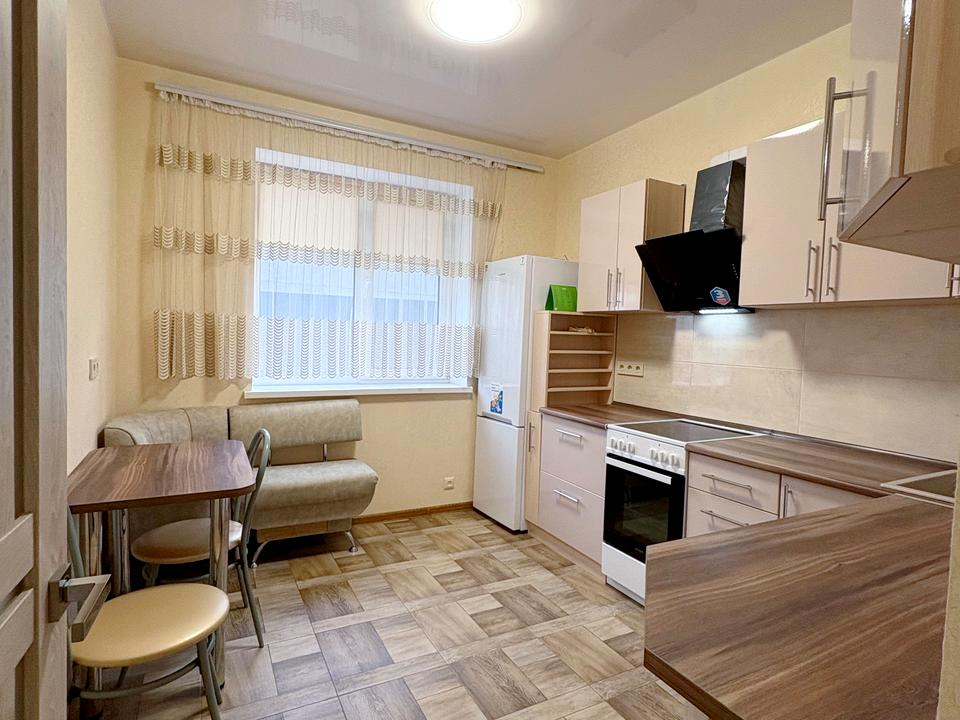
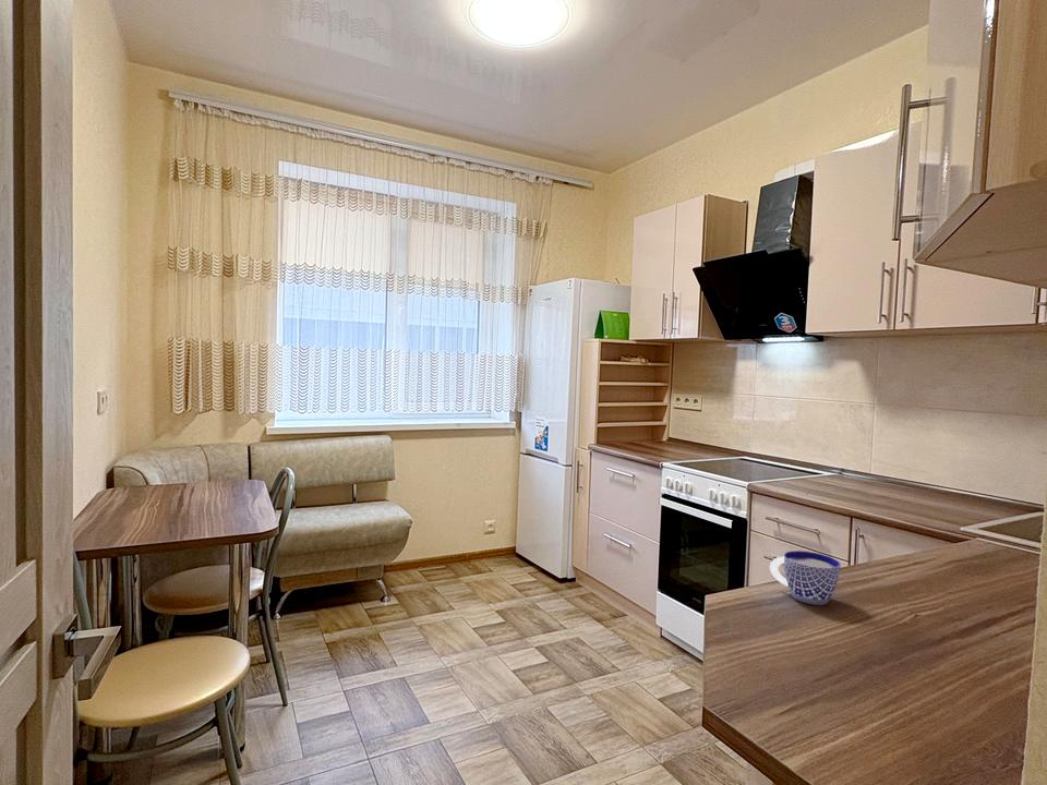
+ cup [769,550,842,606]
